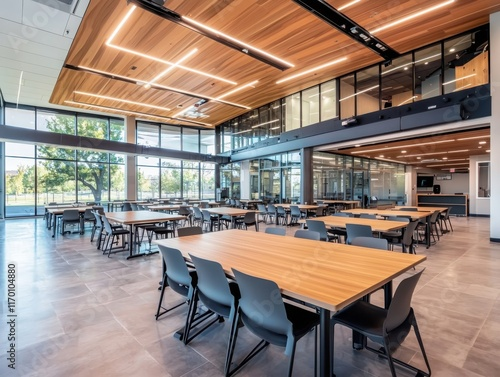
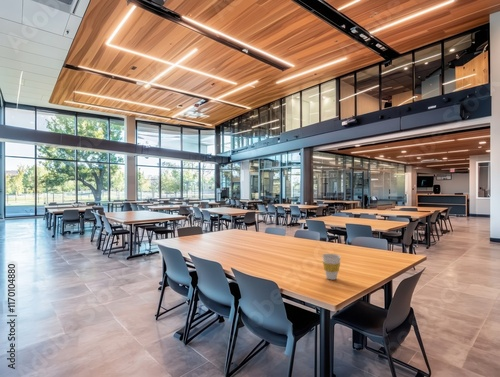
+ cup [321,253,342,281]
